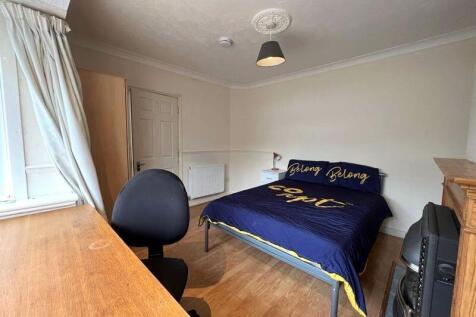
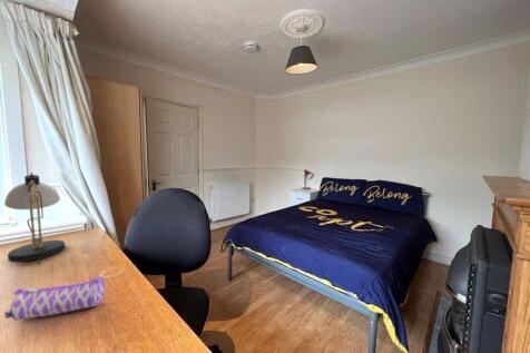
+ desk lamp [3,171,66,266]
+ pencil case [3,275,106,322]
